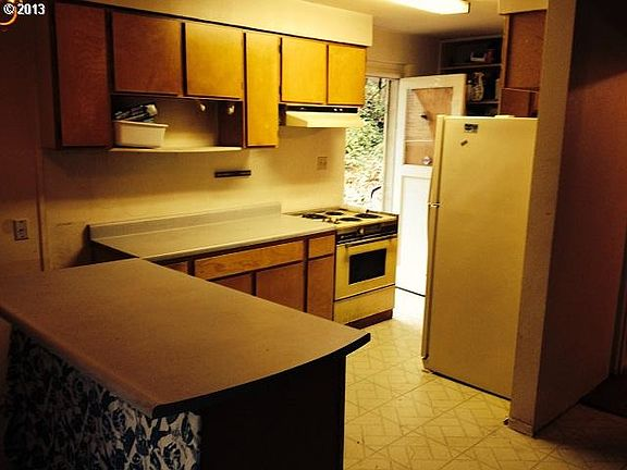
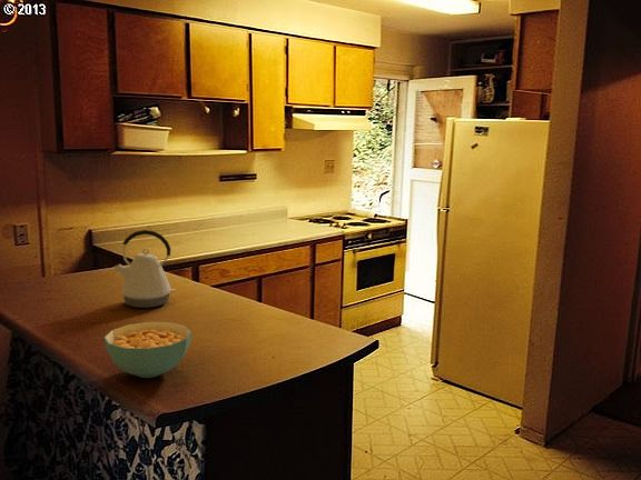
+ cereal bowl [103,321,193,379]
+ kettle [112,229,176,309]
